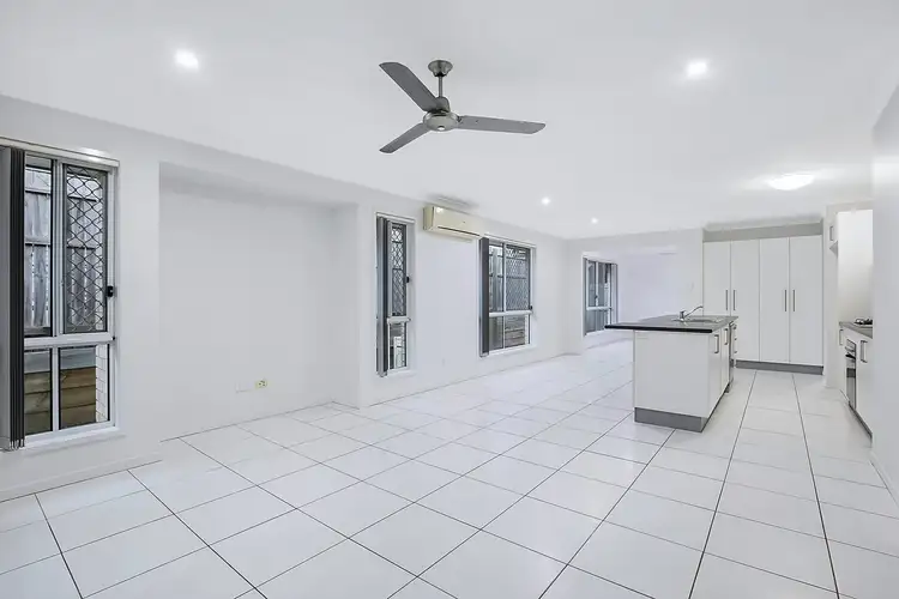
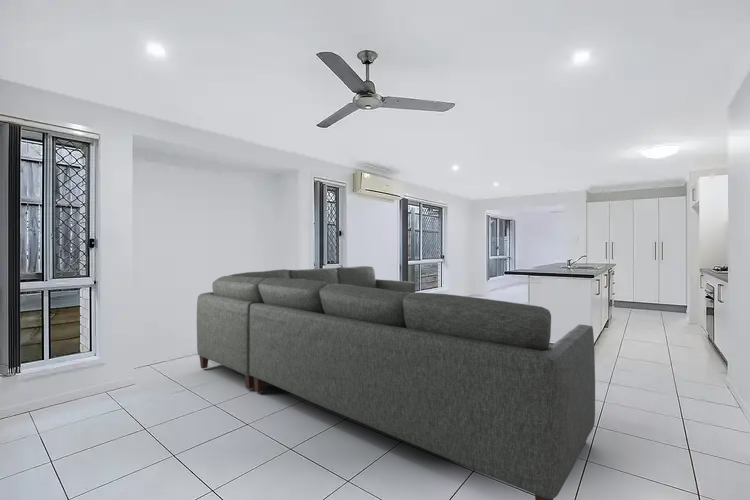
+ sofa [196,265,596,500]
